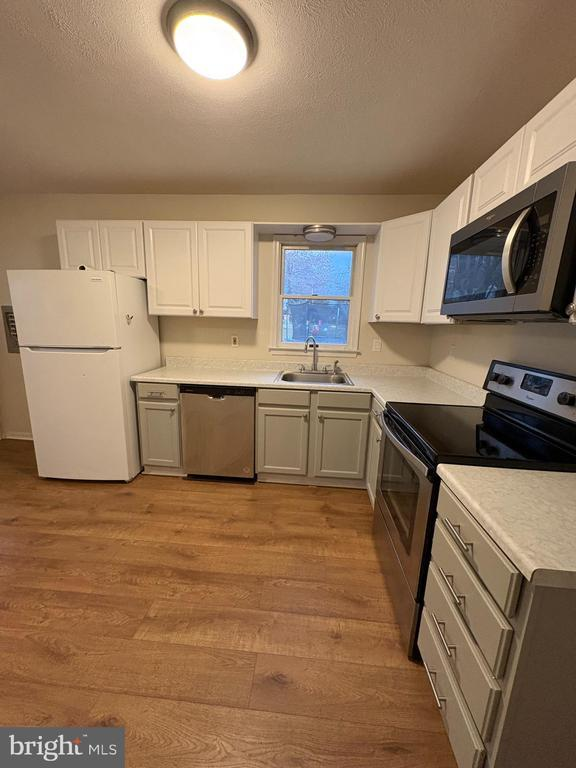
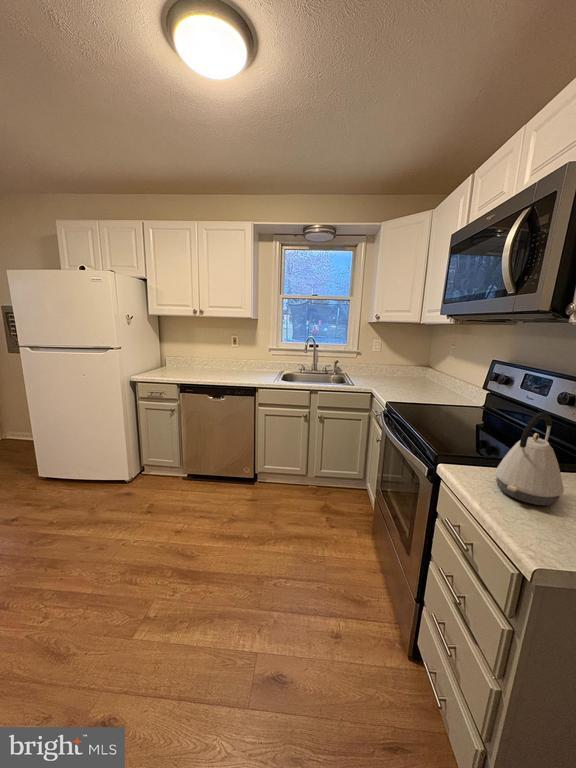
+ kettle [494,412,565,506]
